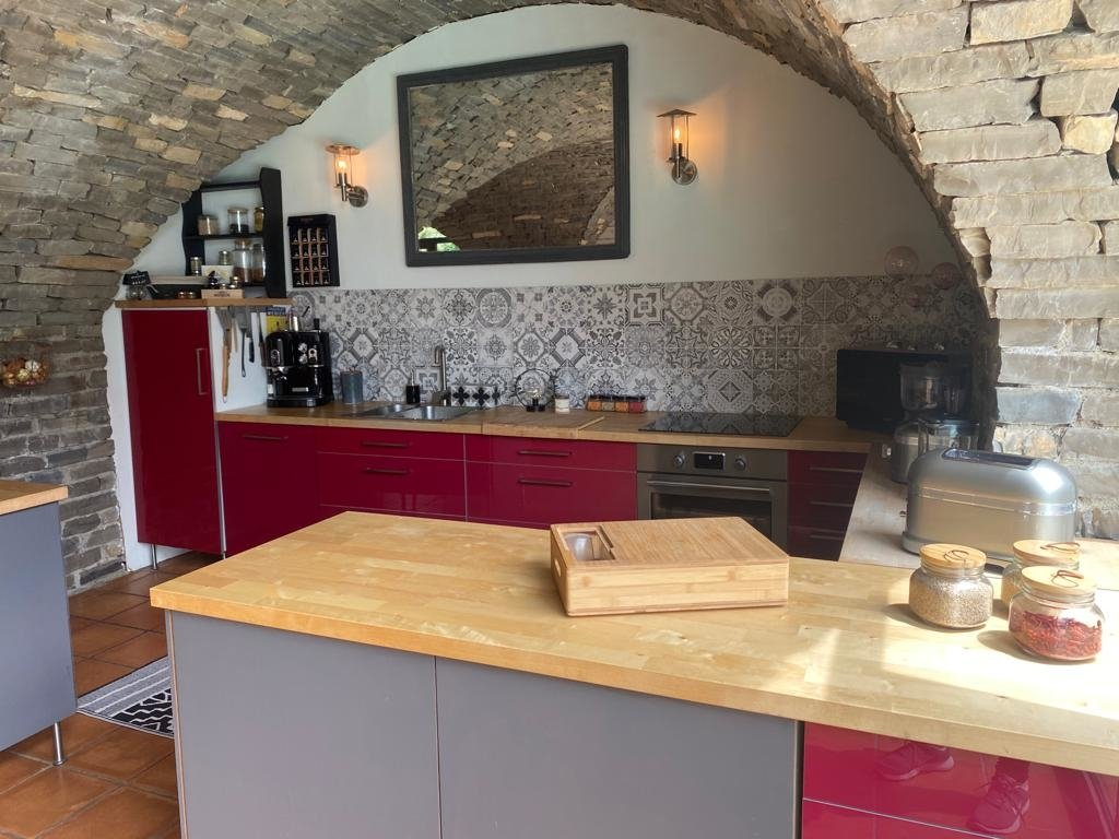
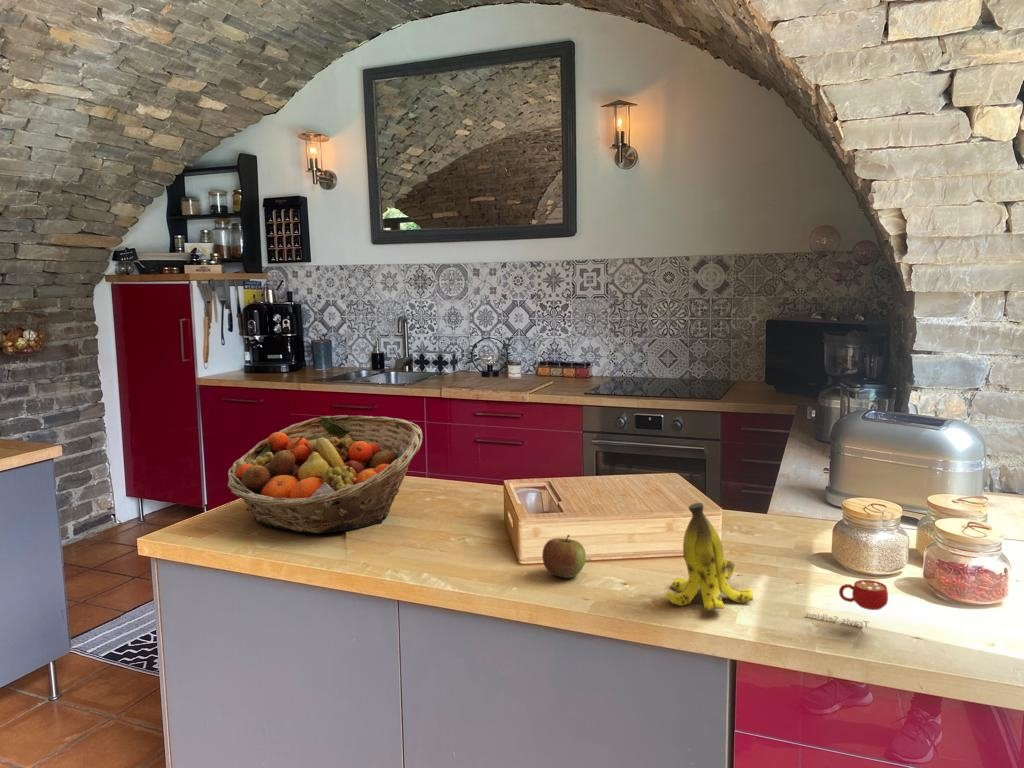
+ mug [805,579,889,629]
+ apple [541,534,587,579]
+ banana [664,502,754,612]
+ fruit basket [226,414,424,534]
